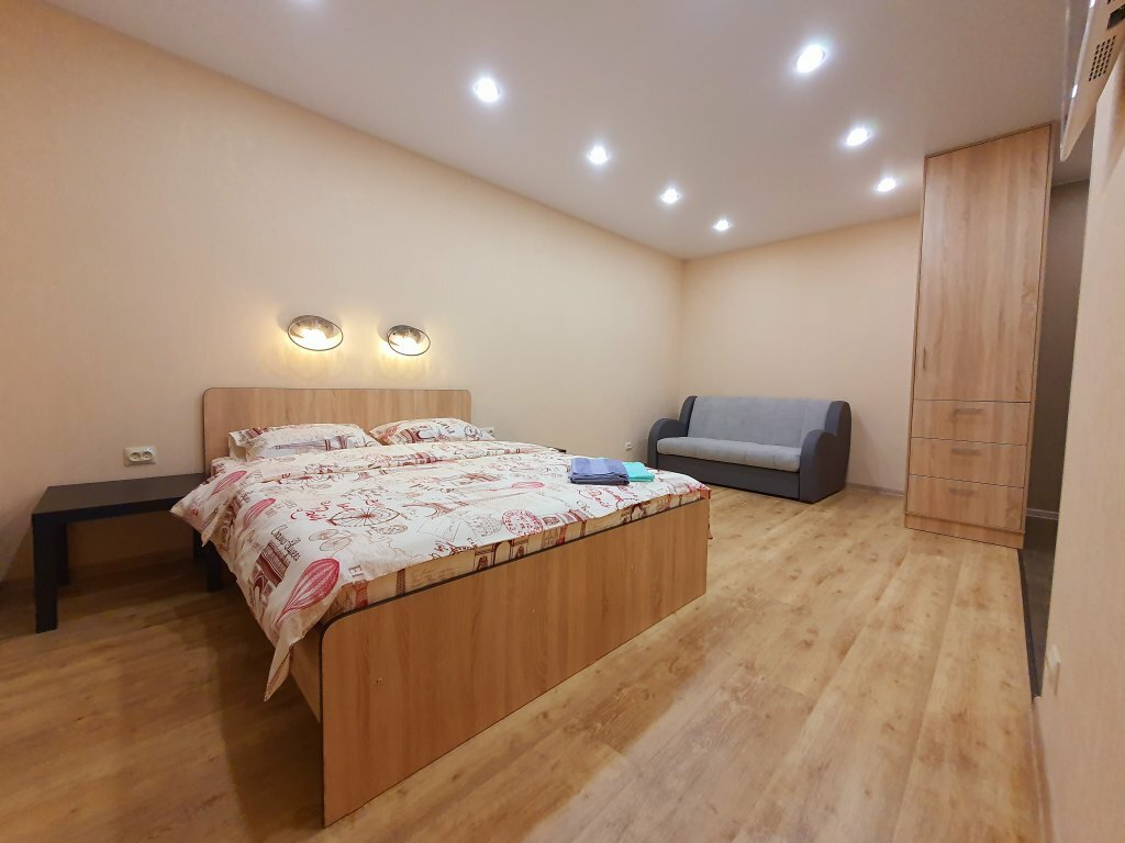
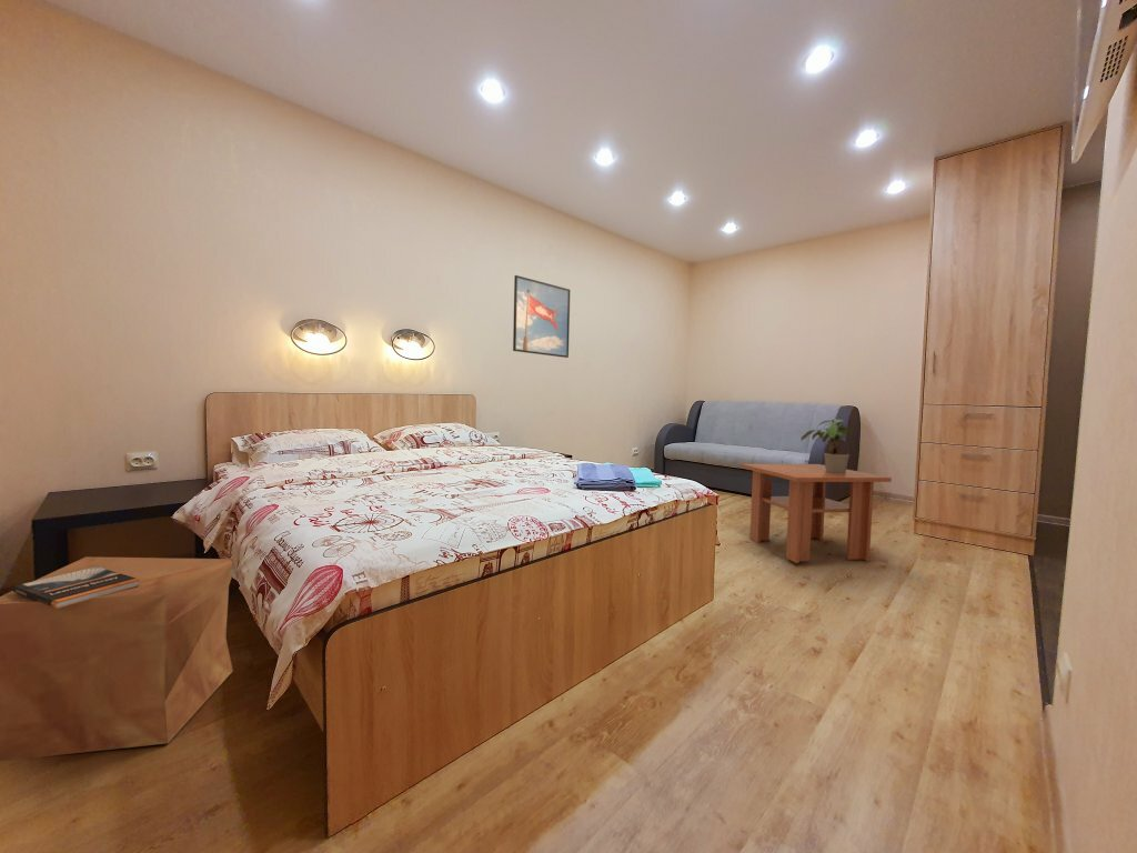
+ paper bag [0,555,234,762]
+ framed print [512,274,571,359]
+ book [11,566,140,609]
+ potted plant [799,418,854,473]
+ coffee table [739,463,893,564]
